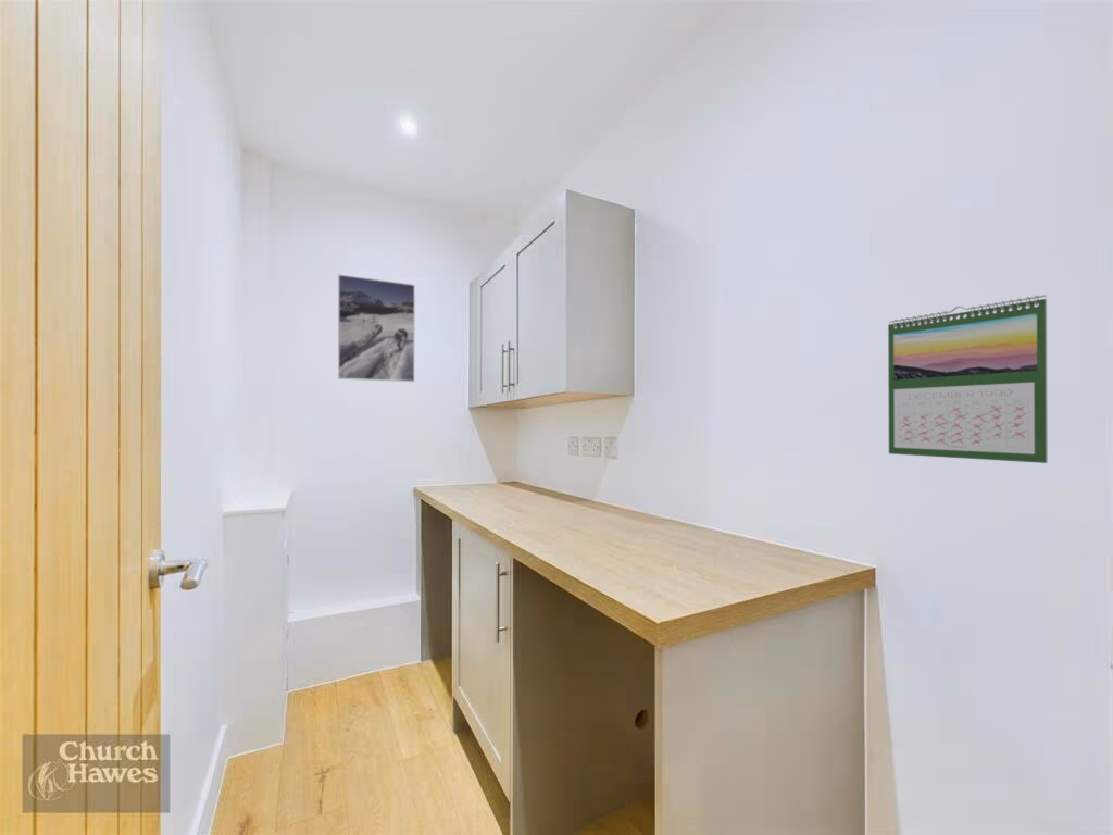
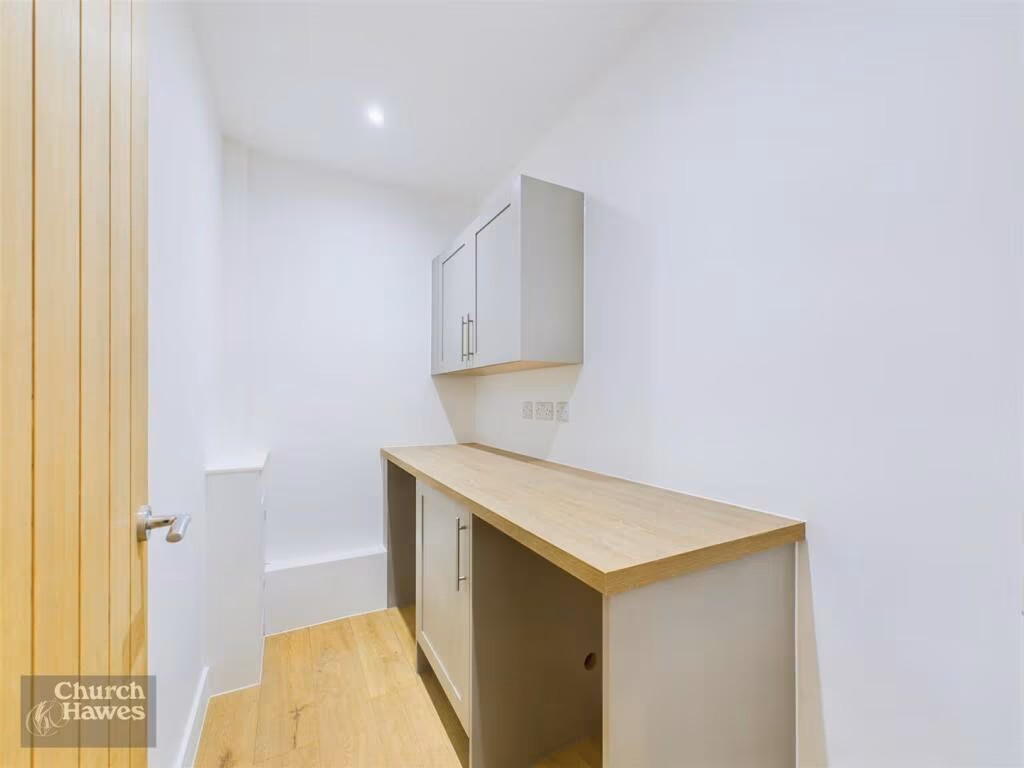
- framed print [337,273,416,383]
- calendar [887,294,1049,464]
